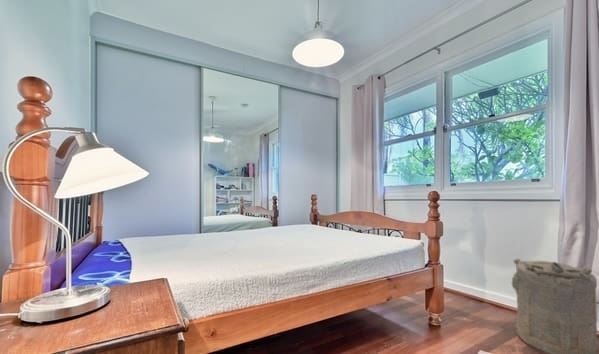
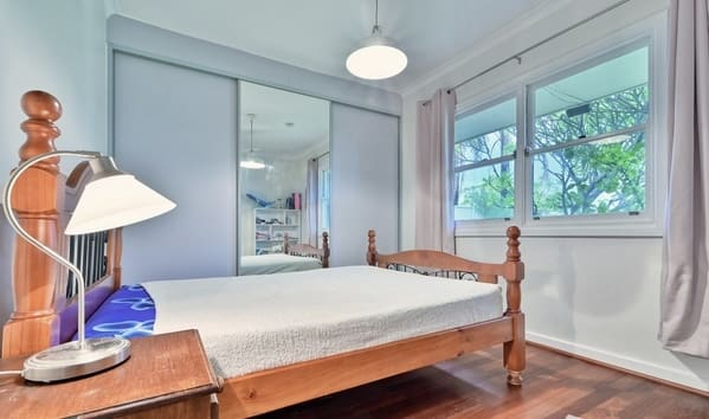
- laundry hamper [510,258,598,354]
